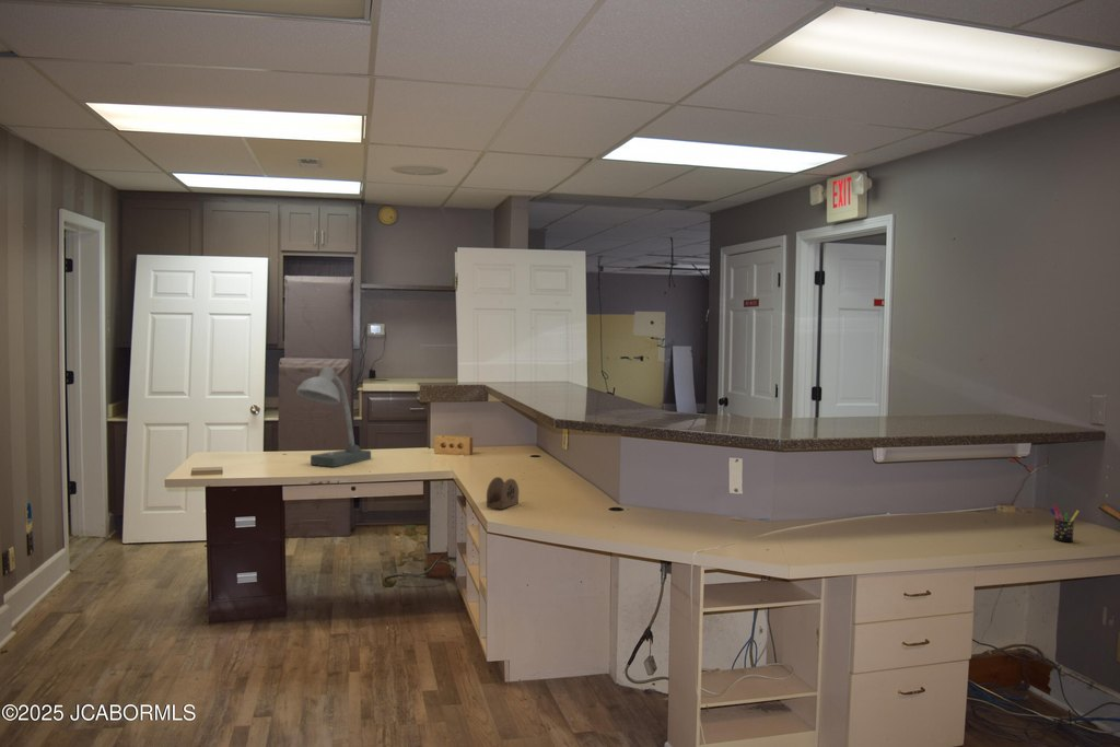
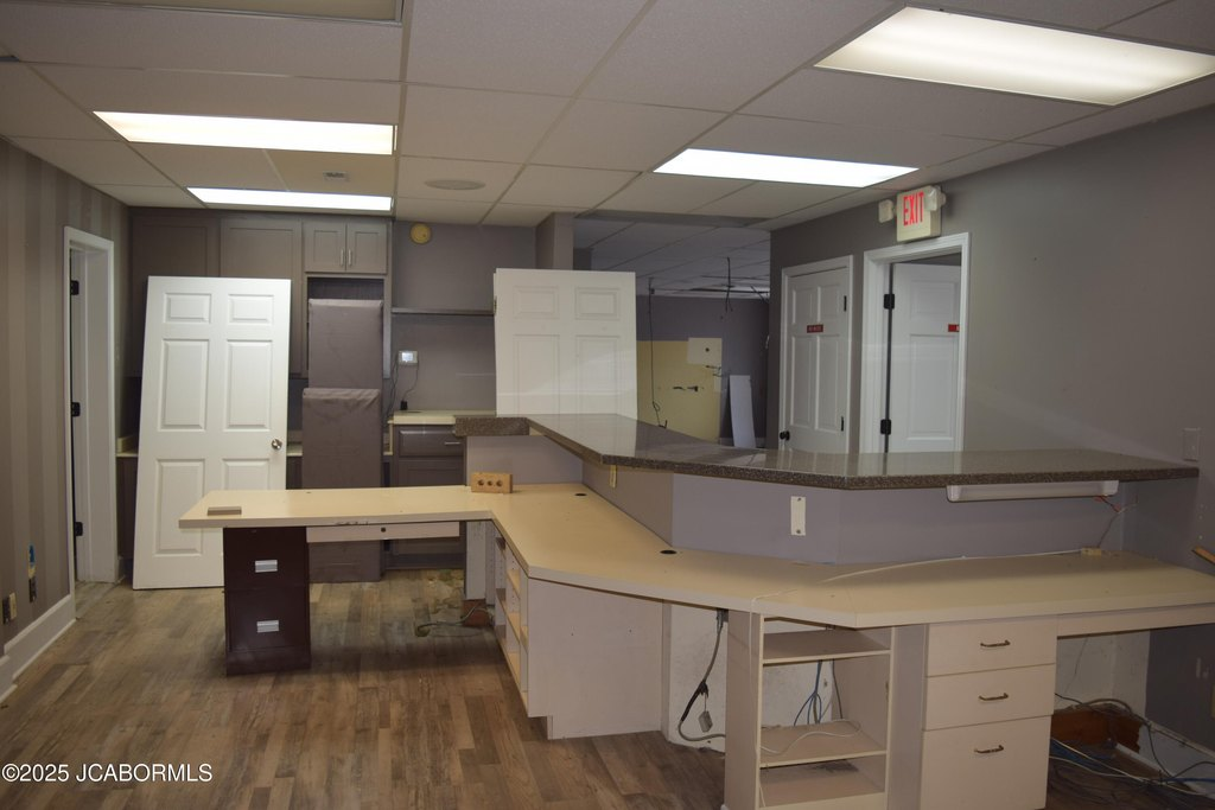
- desk lamp [294,365,372,468]
- napkin holder [486,476,520,511]
- pen holder [1049,503,1081,542]
